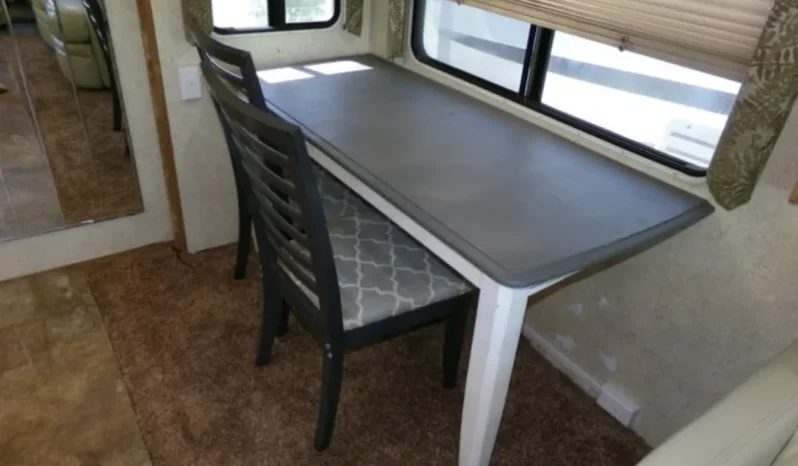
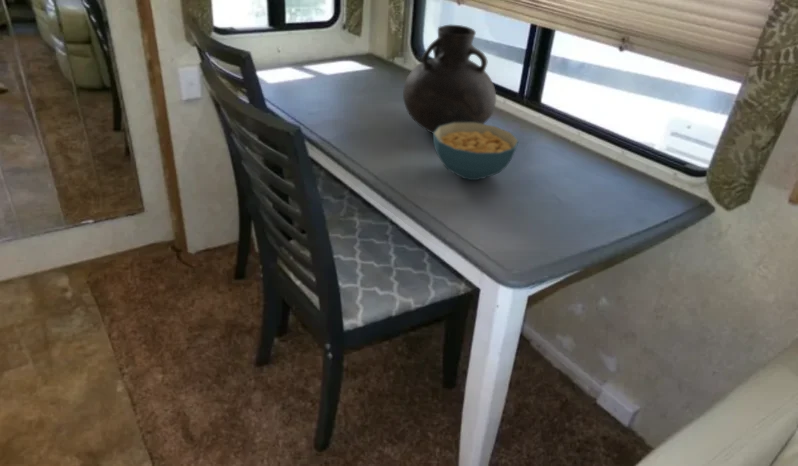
+ vase [402,24,497,134]
+ cereal bowl [432,123,520,181]
